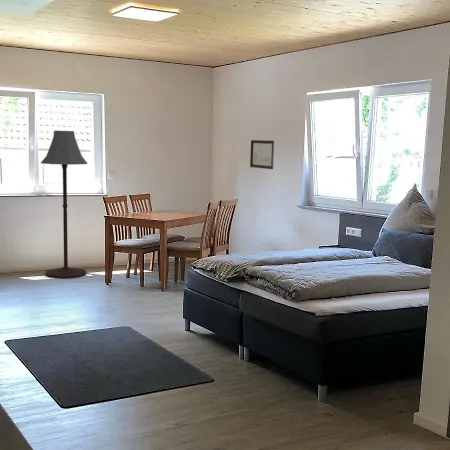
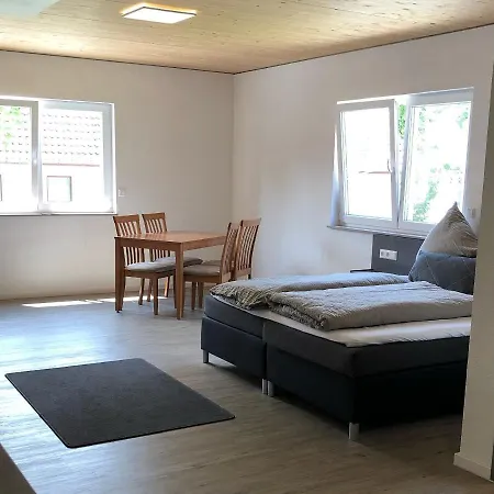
- wall art [249,139,275,170]
- floor lamp [40,130,89,280]
